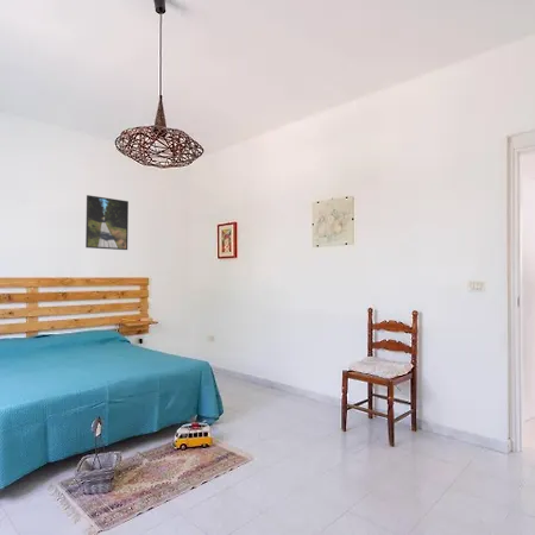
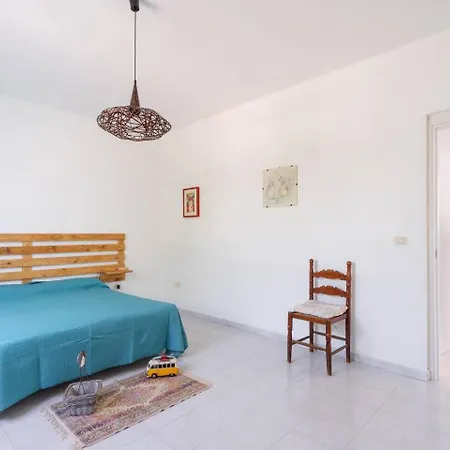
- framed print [84,194,130,251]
